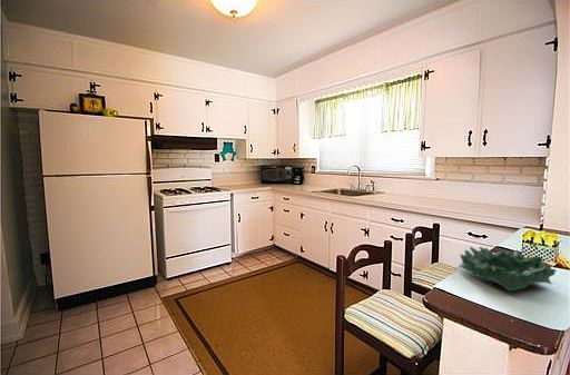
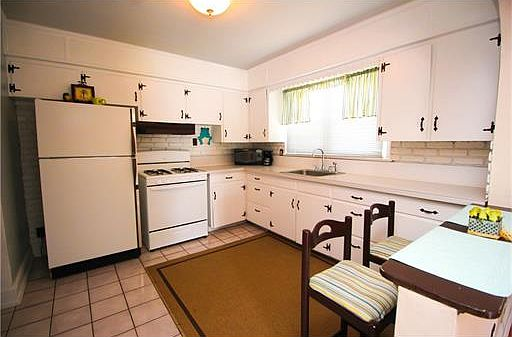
- decorative bowl [455,246,558,293]
